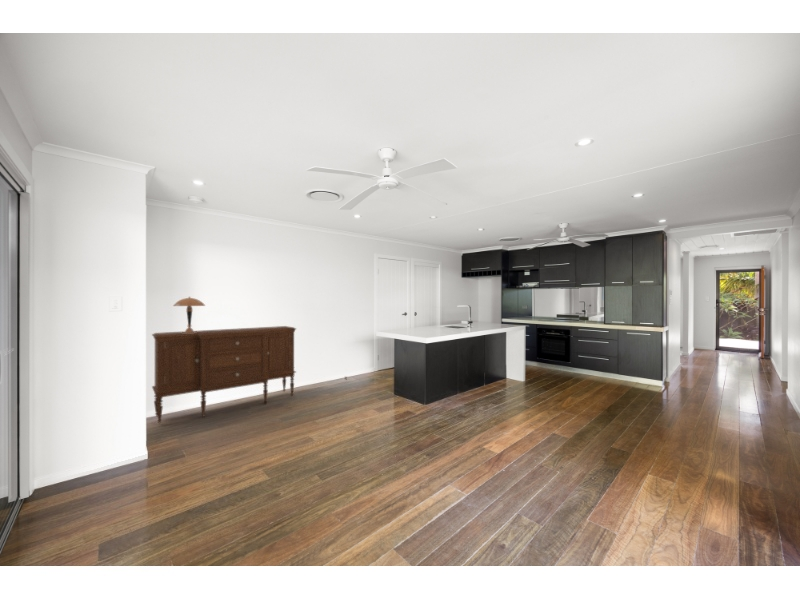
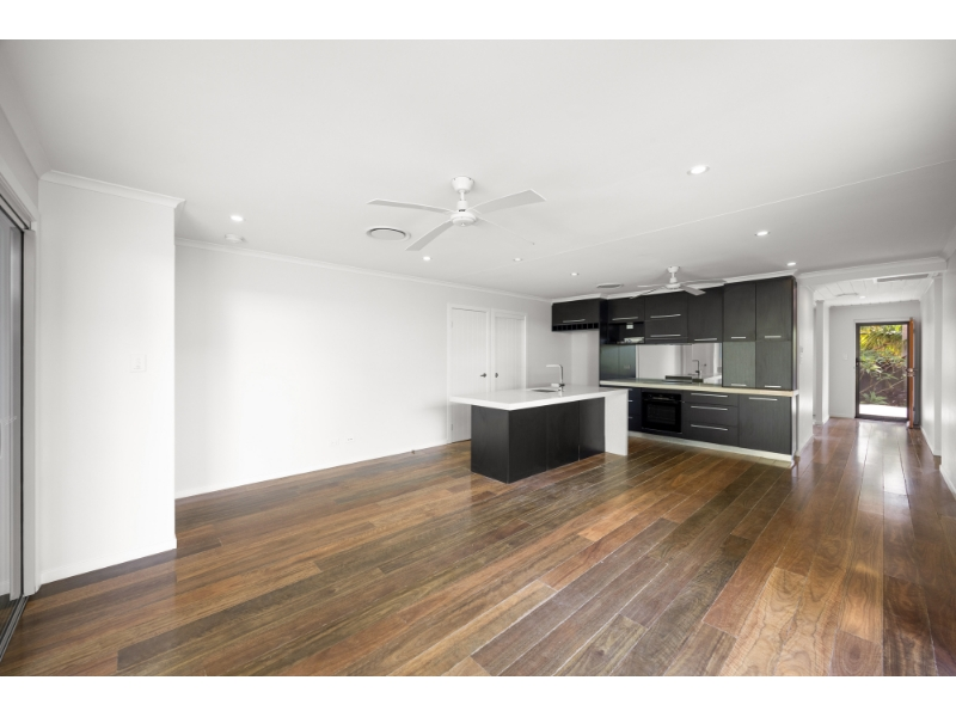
- sideboard [151,325,297,424]
- table lamp [172,296,206,333]
